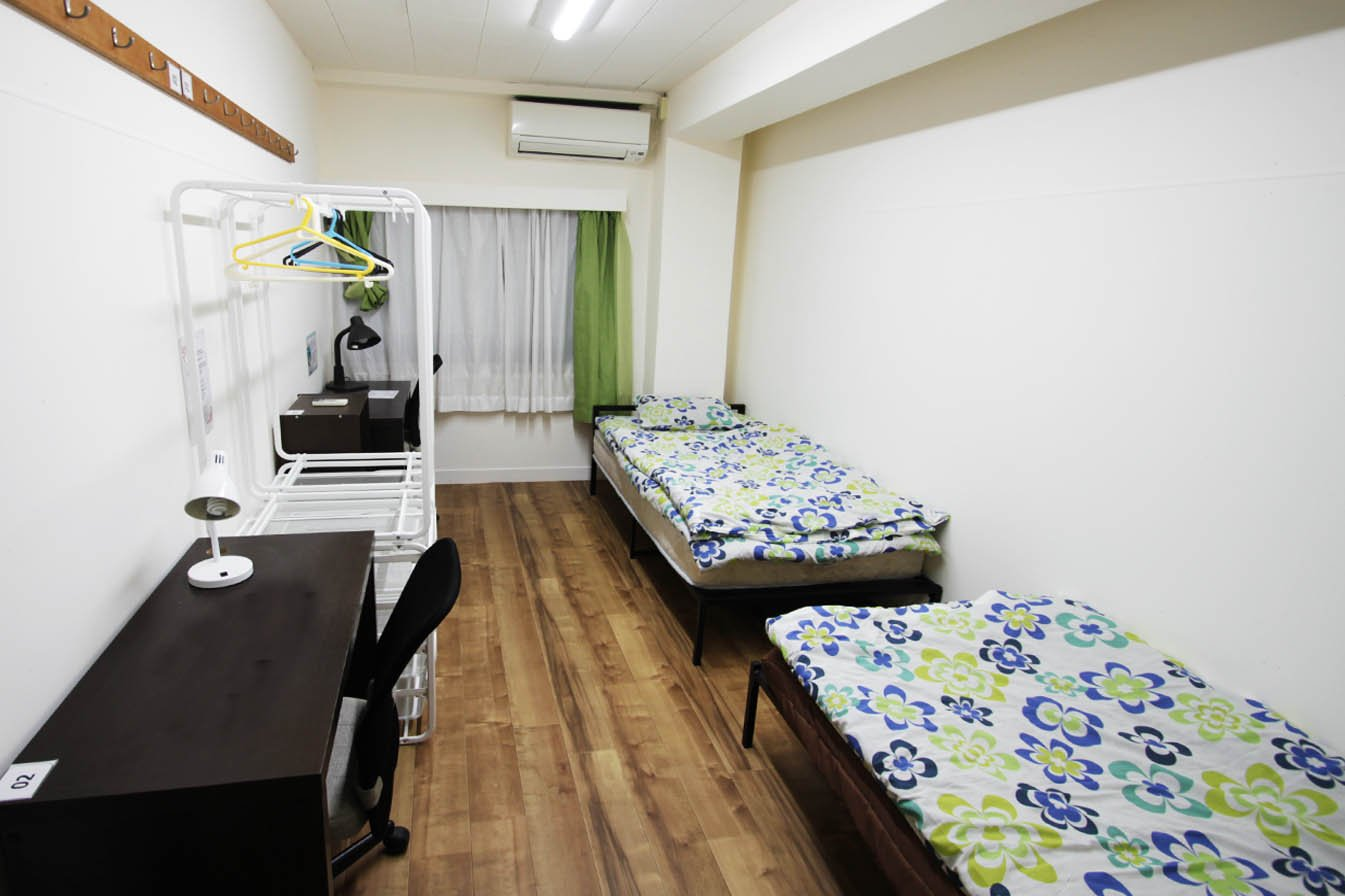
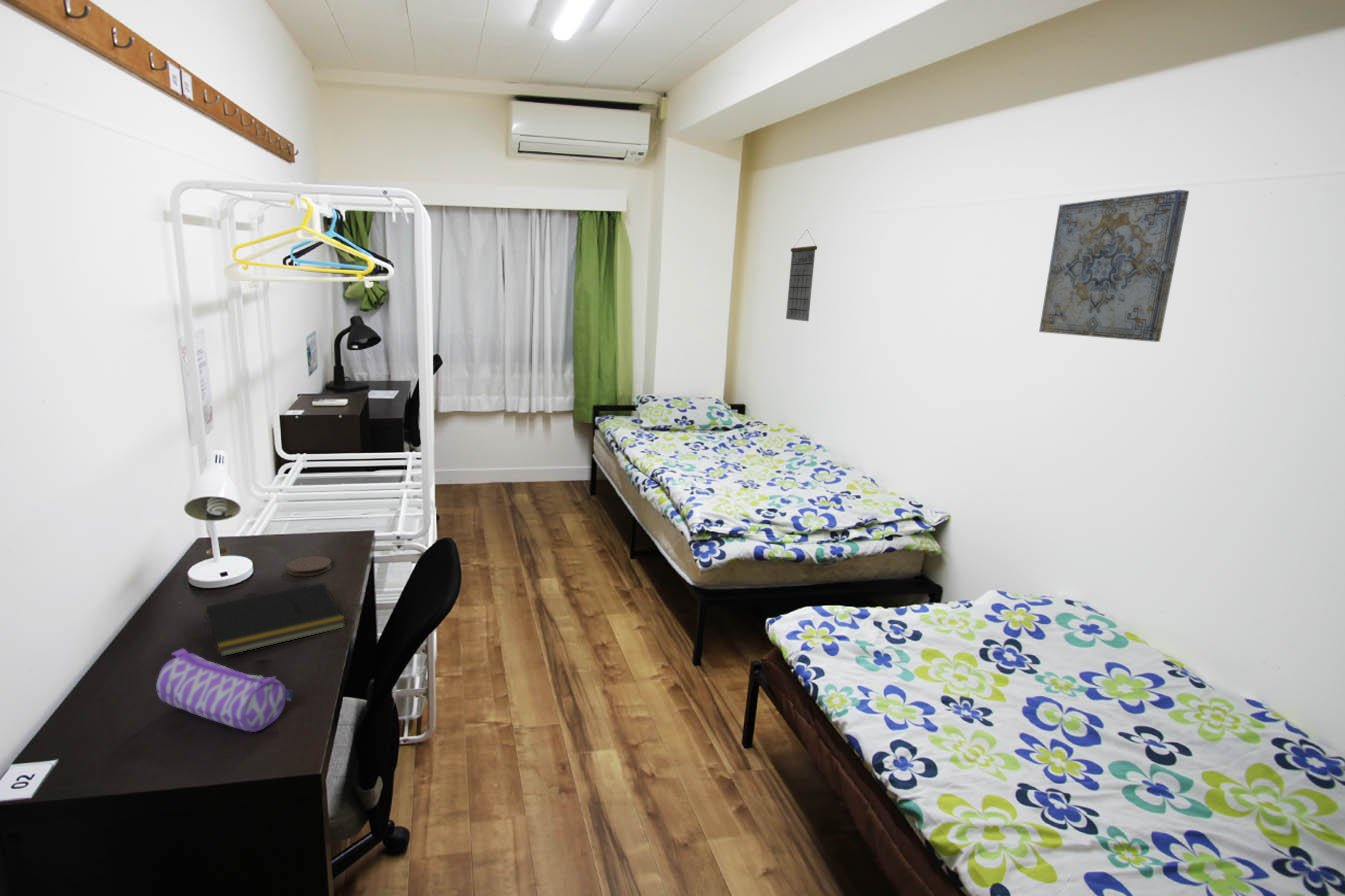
+ pencil case [155,648,293,733]
+ wall art [1038,189,1190,343]
+ notepad [203,582,347,658]
+ calendar [785,230,818,322]
+ coaster [286,555,333,577]
